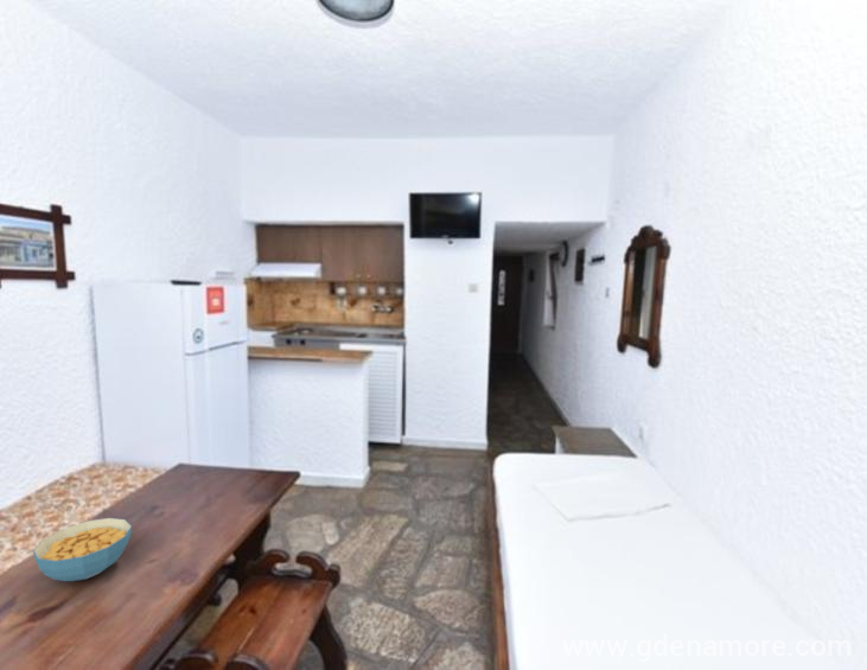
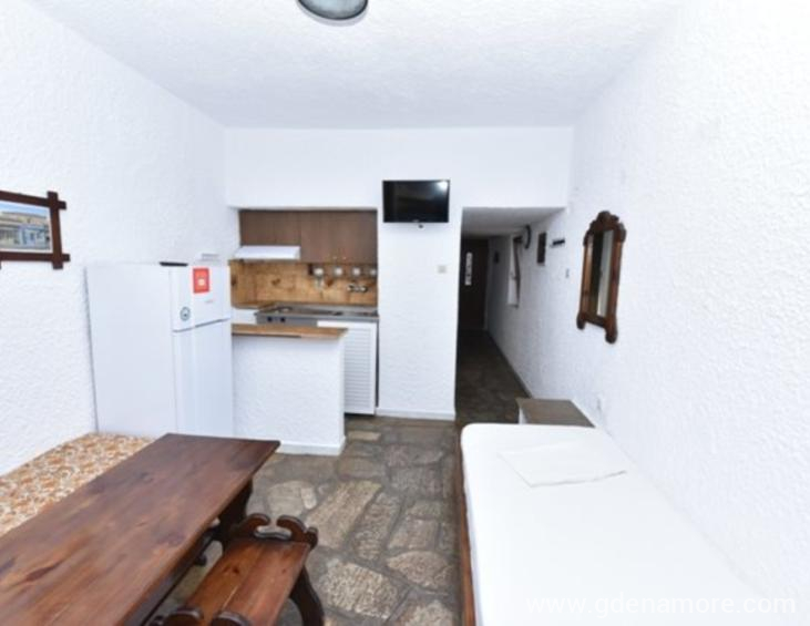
- cereal bowl [32,517,133,582]
